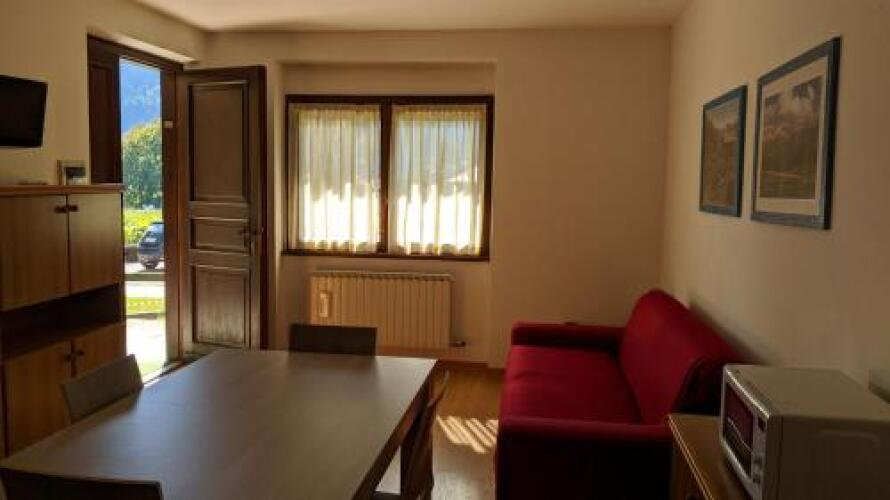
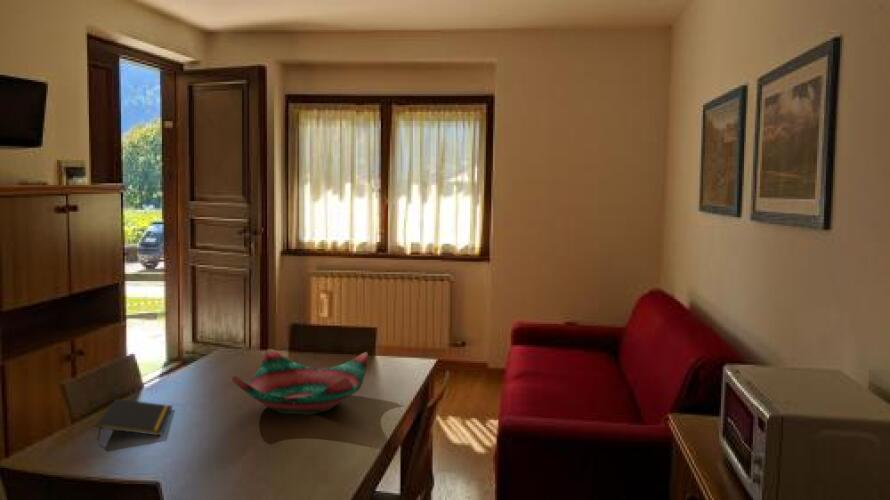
+ notepad [96,398,174,442]
+ decorative bowl [231,348,369,416]
